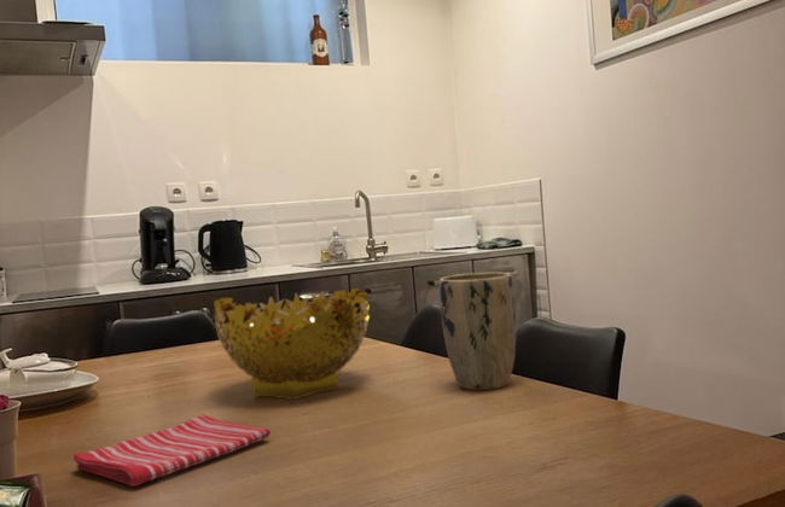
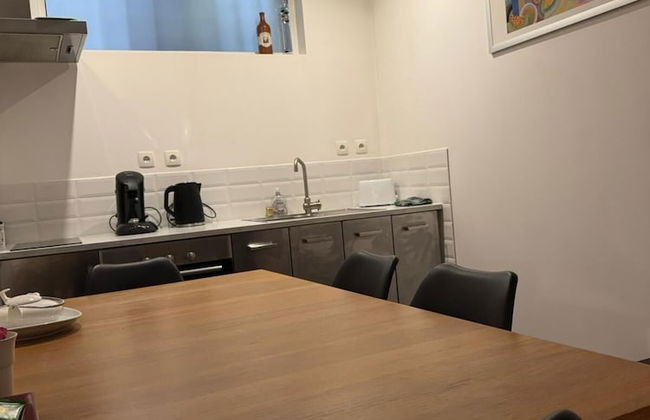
- dish towel [72,413,272,488]
- decorative bowl [213,287,371,401]
- plant pot [438,272,517,391]
